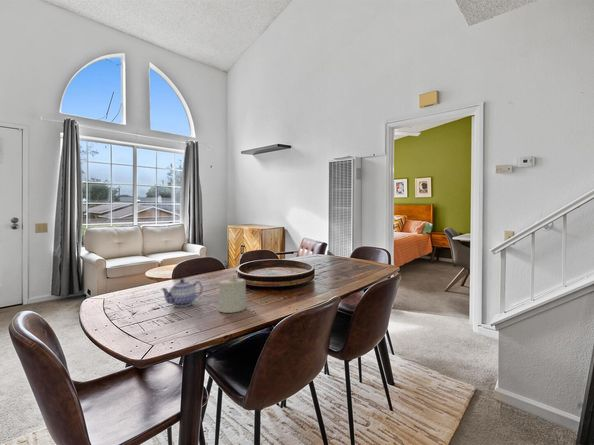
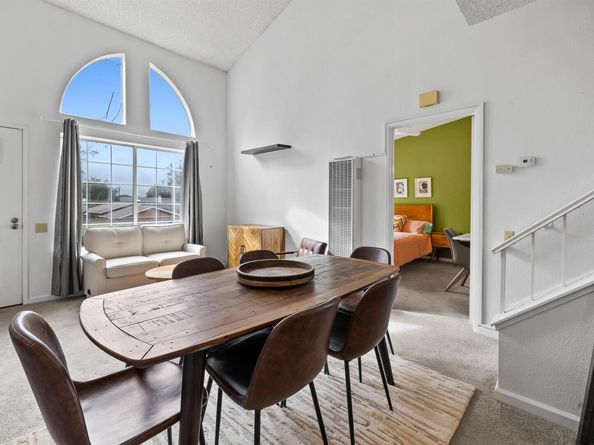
- candle [218,274,247,314]
- teapot [159,278,204,308]
